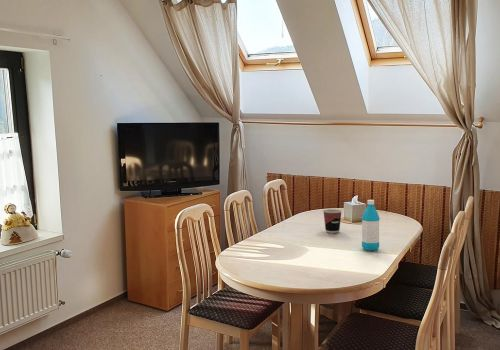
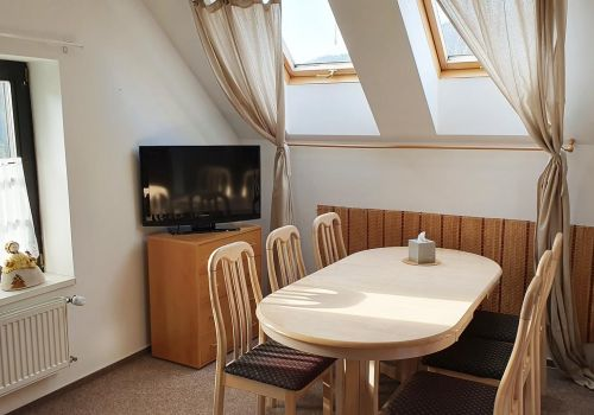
- cup [322,208,343,234]
- water bottle [361,199,381,252]
